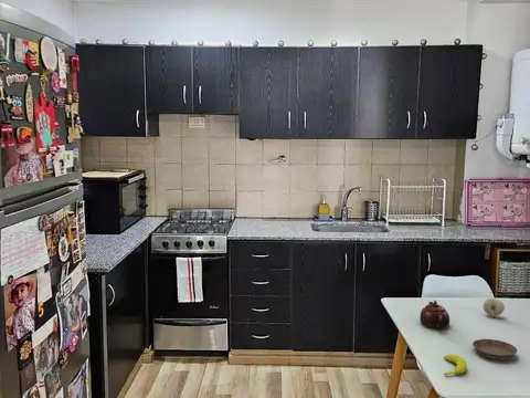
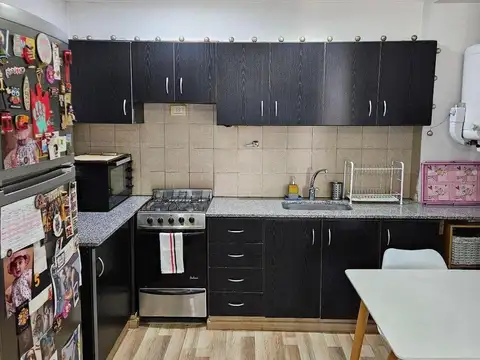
- fruit [483,297,506,317]
- saucer [471,338,518,360]
- banana [443,354,468,377]
- teapot [418,300,451,329]
